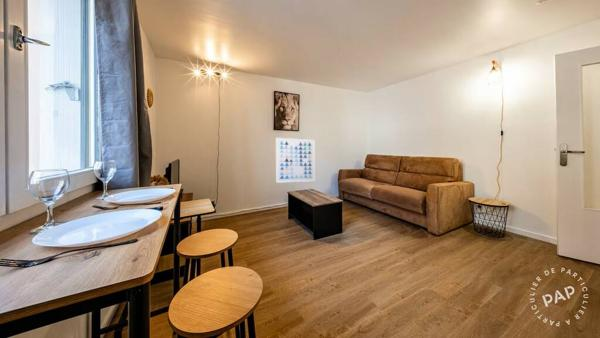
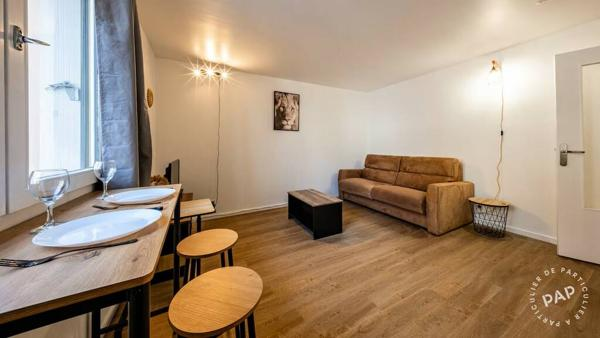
- wall art [275,137,316,184]
